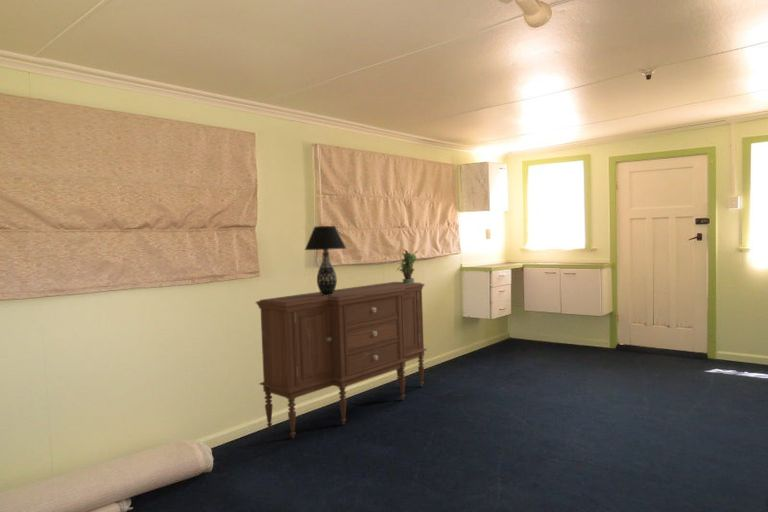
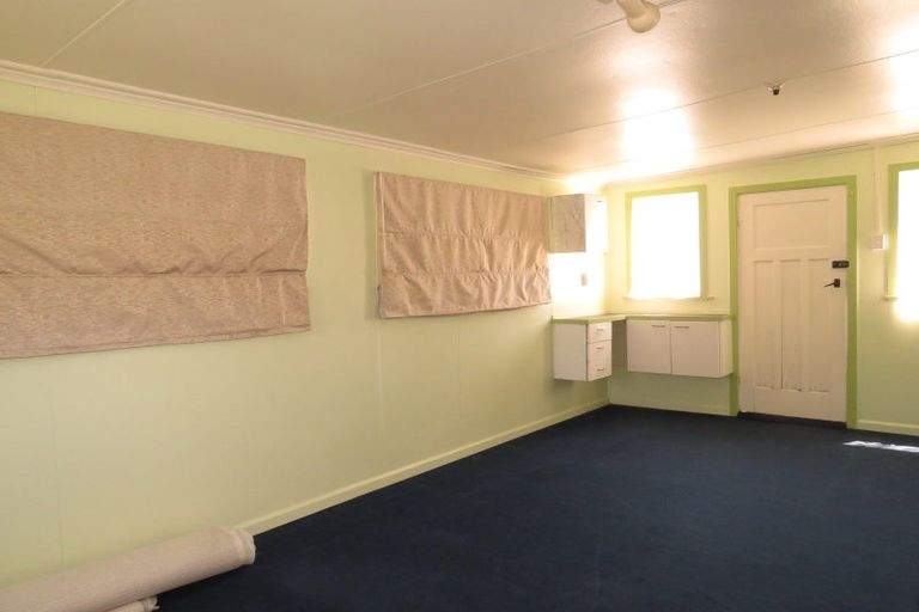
- potted plant [395,248,418,283]
- sideboard [254,281,428,439]
- table lamp [304,225,347,296]
